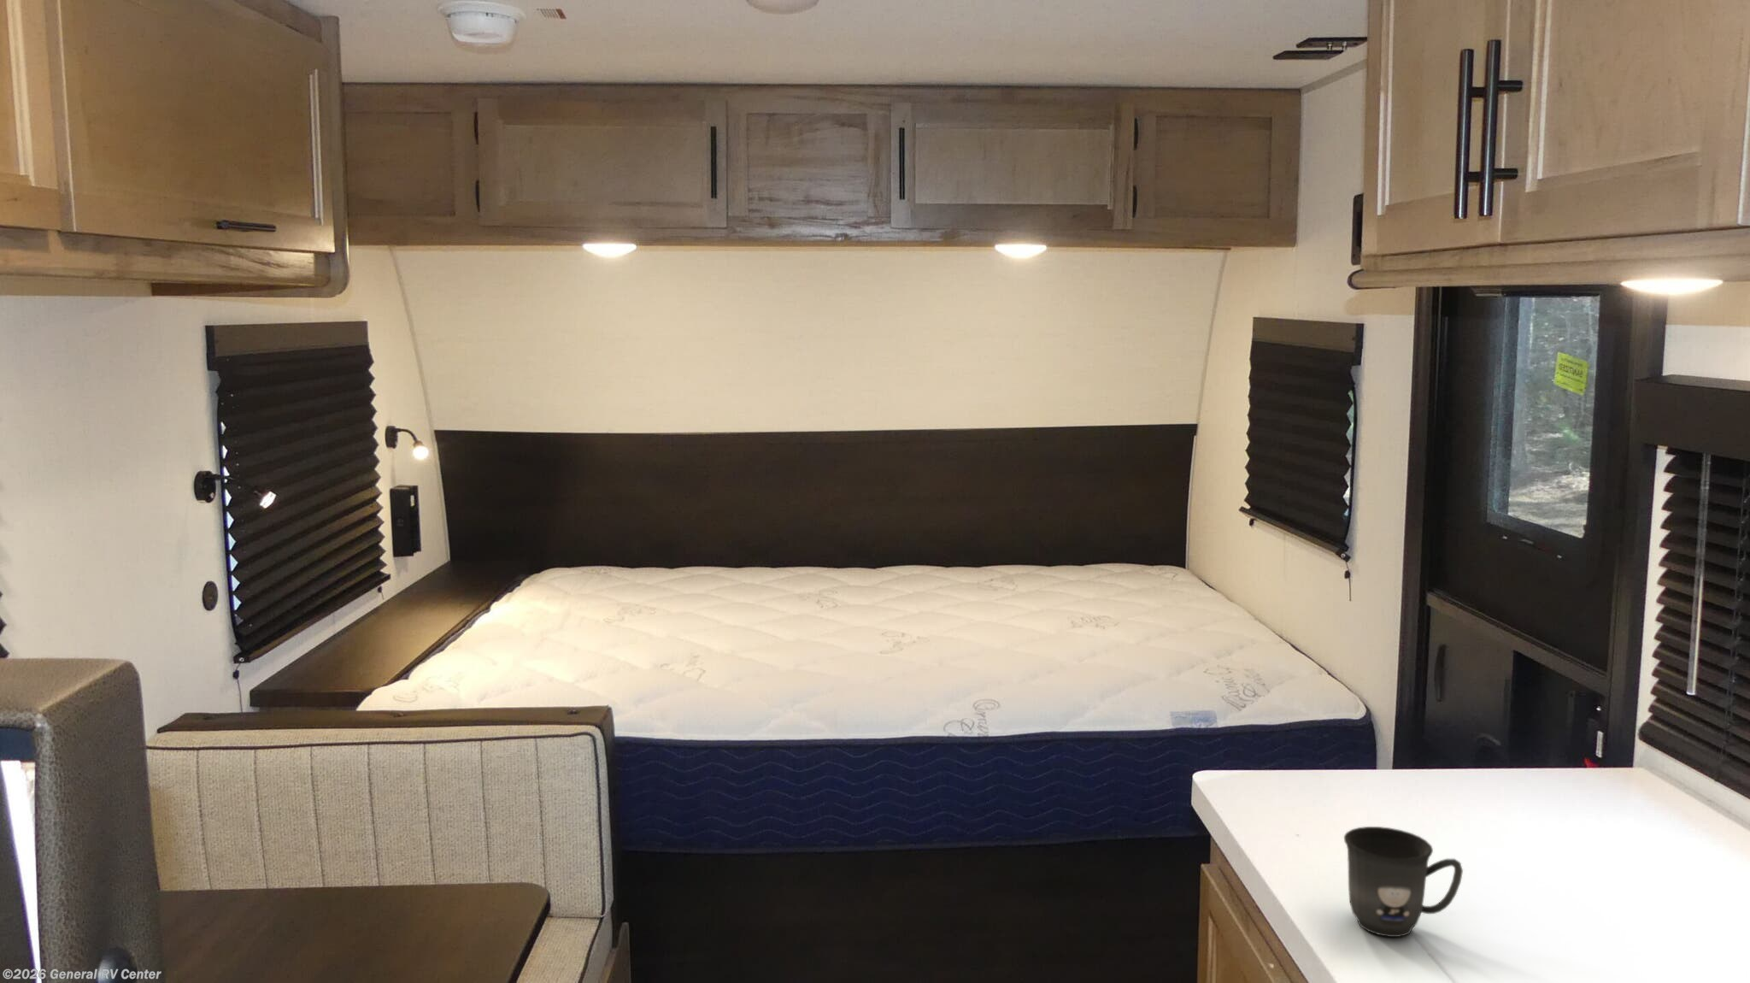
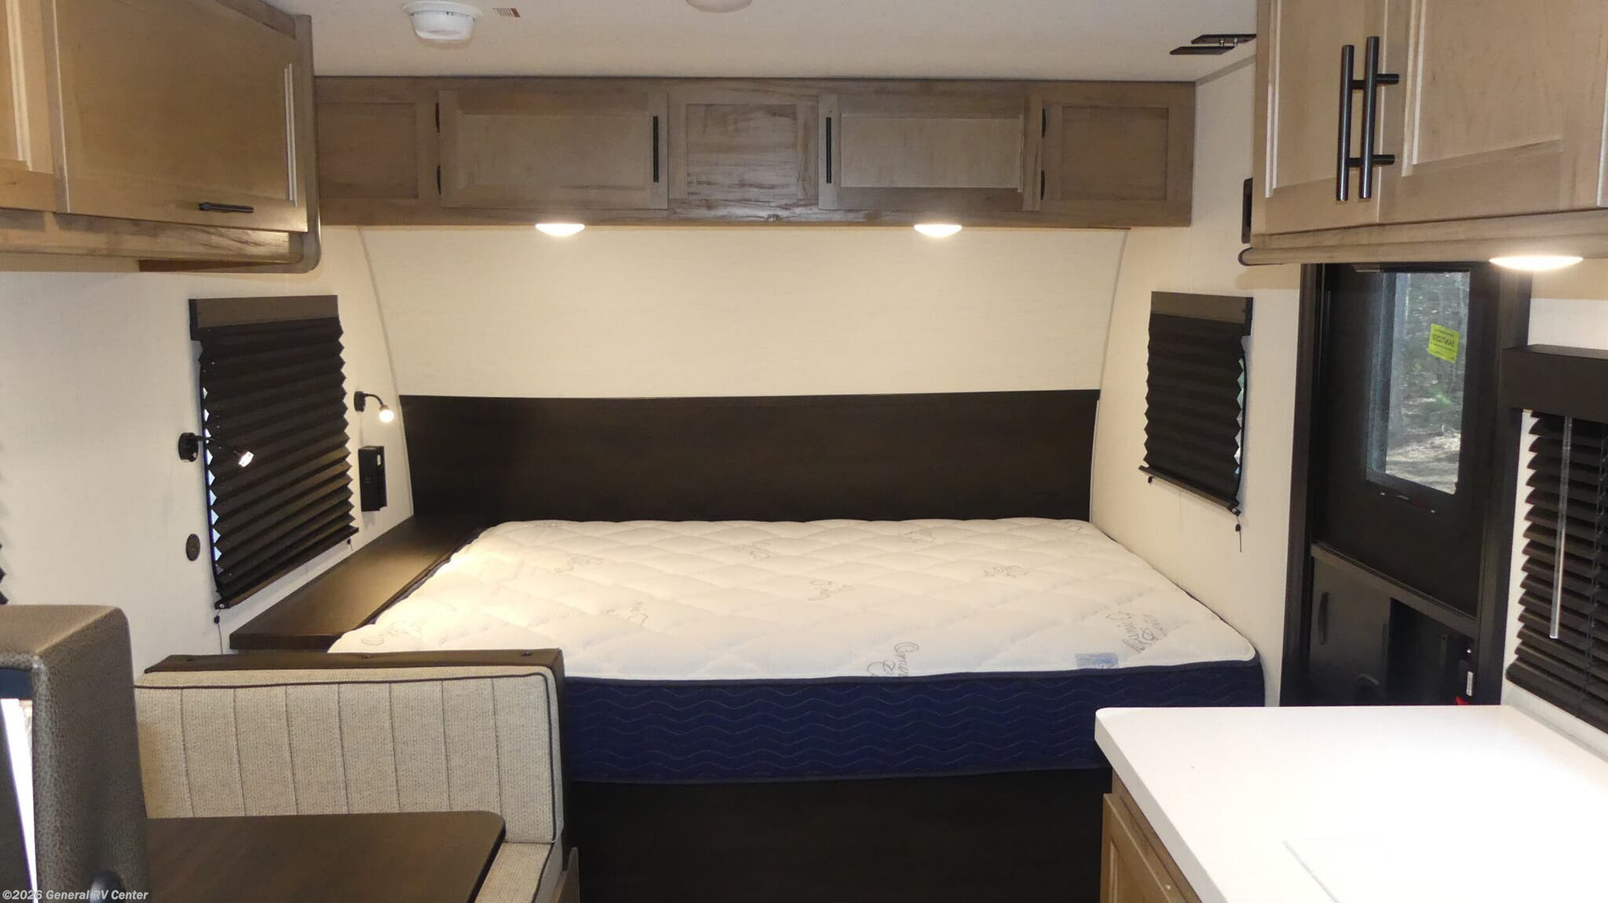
- mug [1344,826,1464,937]
